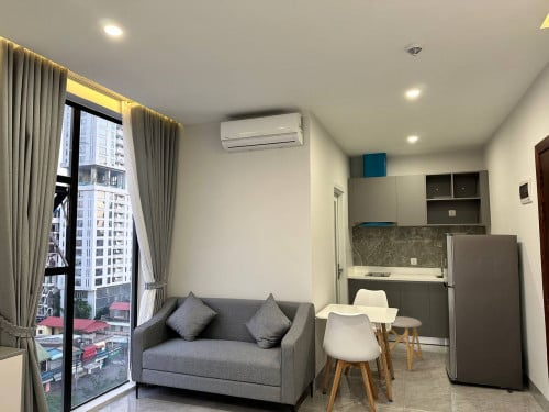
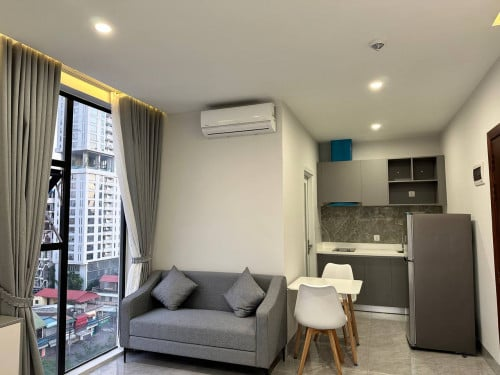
- stool [386,315,424,372]
